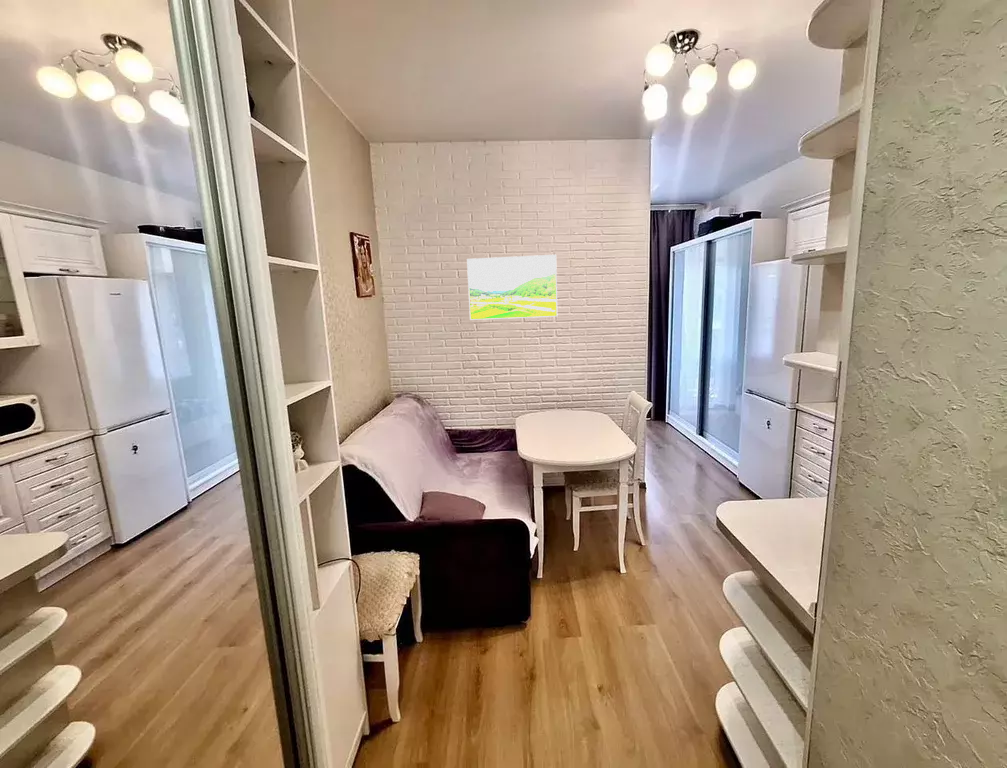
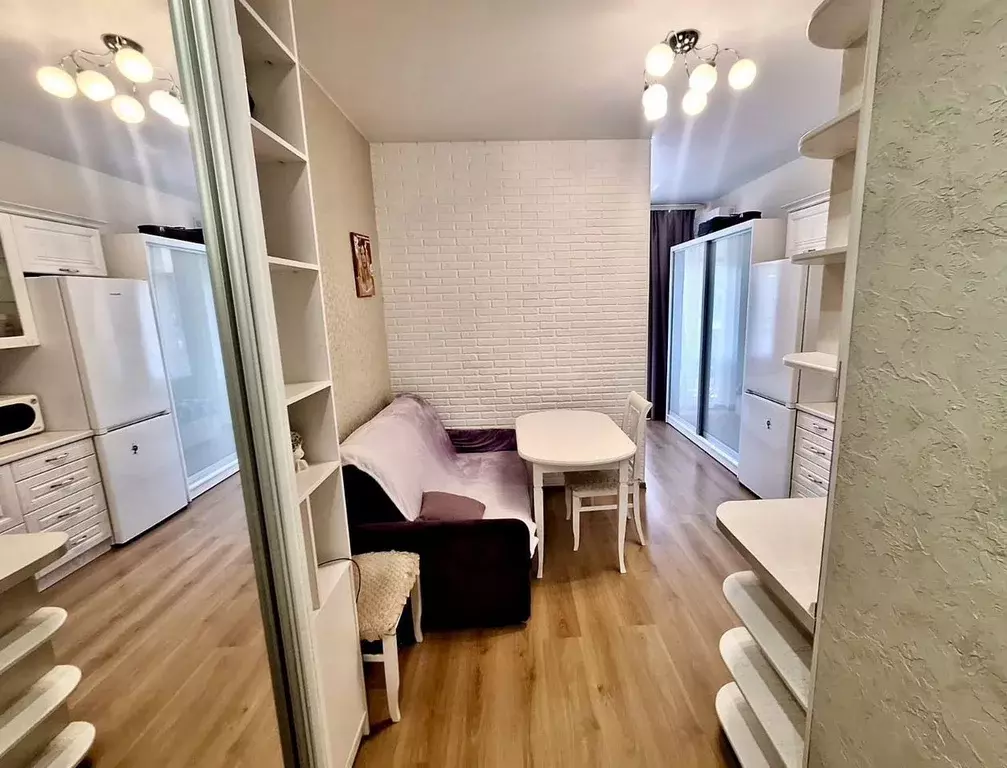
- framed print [466,254,558,321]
